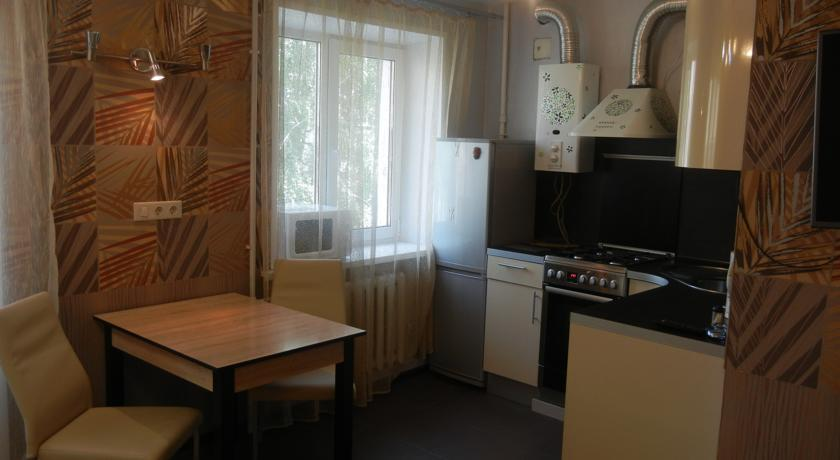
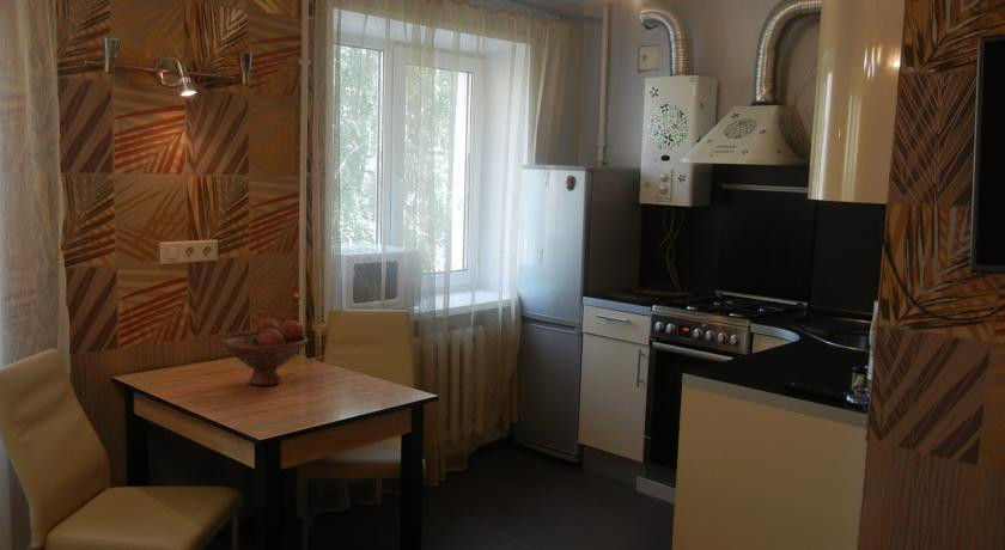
+ fruit bowl [220,318,310,387]
